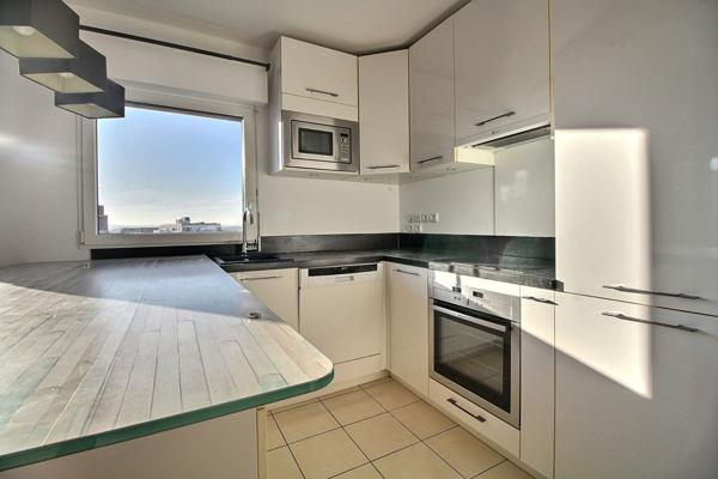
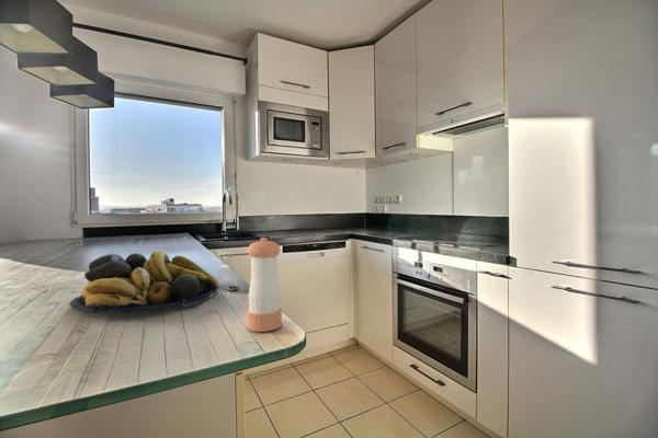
+ fruit bowl [68,249,220,313]
+ pepper shaker [247,237,283,333]
